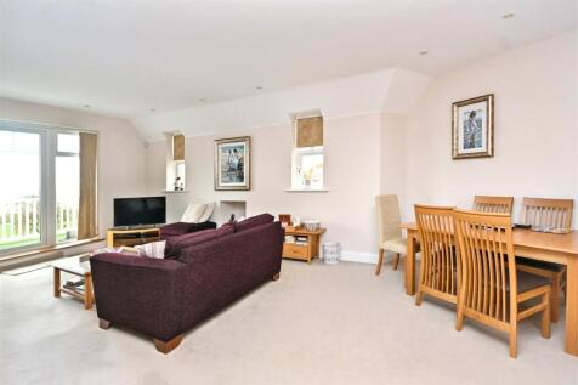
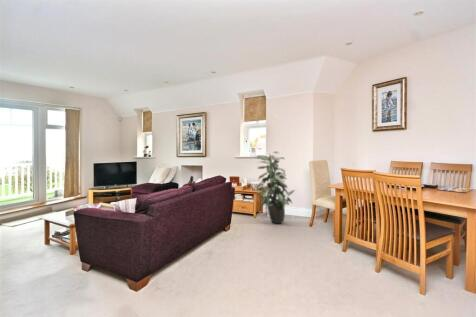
+ indoor plant [254,150,296,225]
